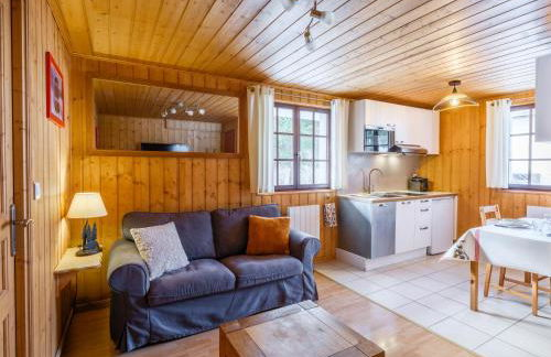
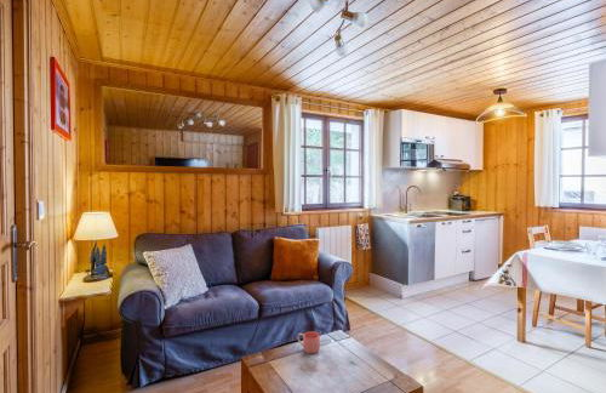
+ mug [297,330,321,354]
